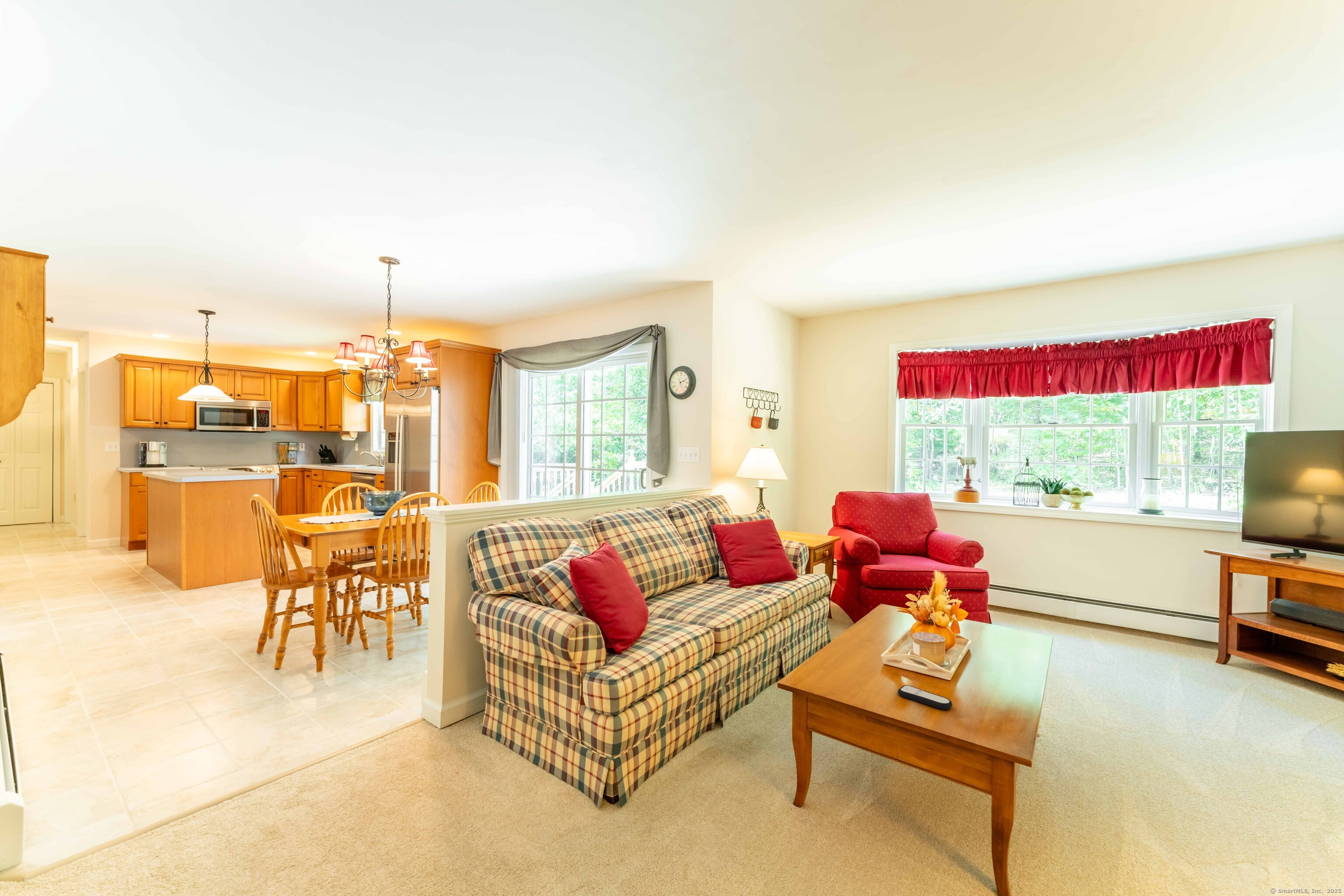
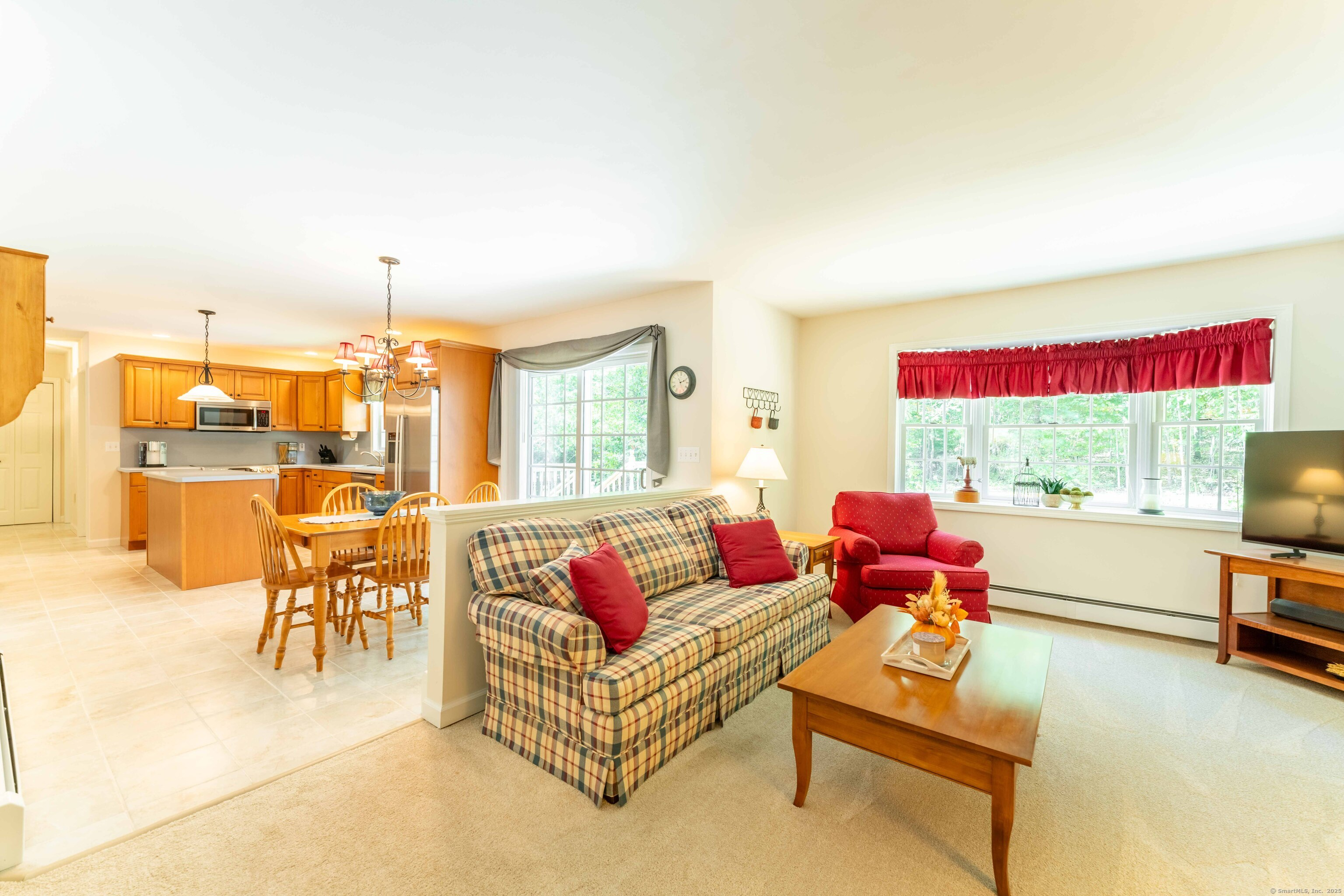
- remote control [897,685,953,710]
